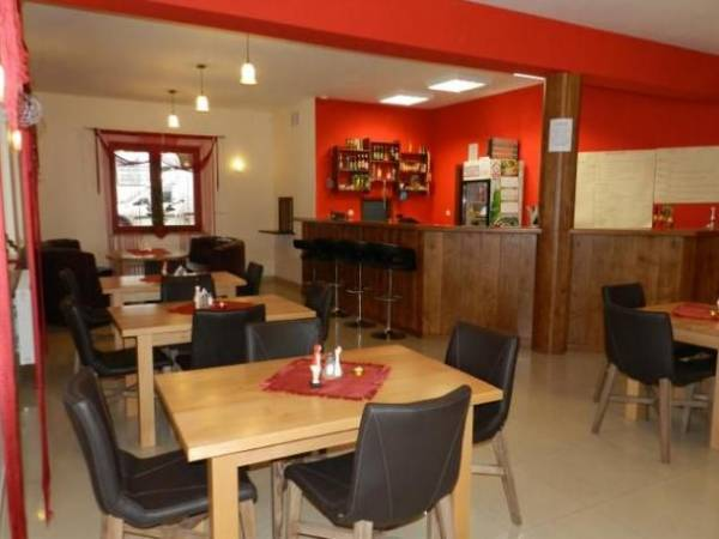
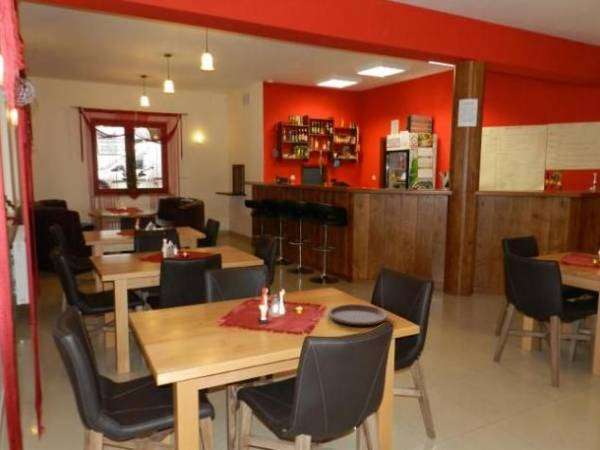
+ plate [327,303,389,326]
